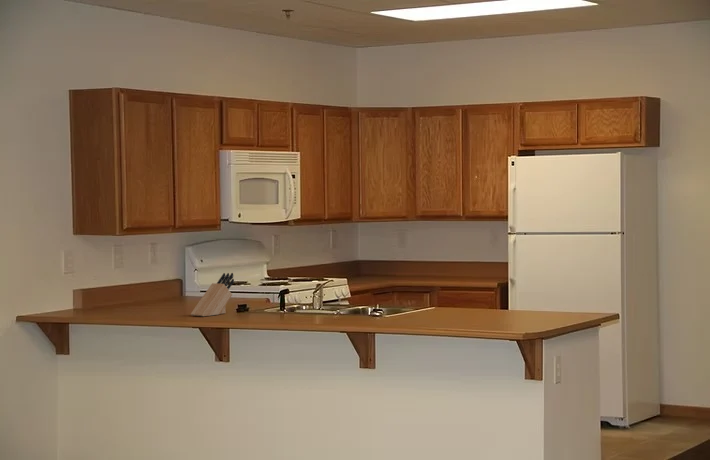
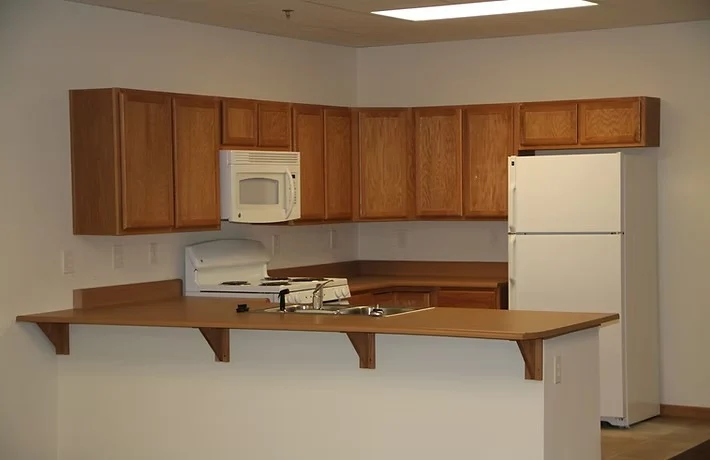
- knife block [190,272,235,317]
